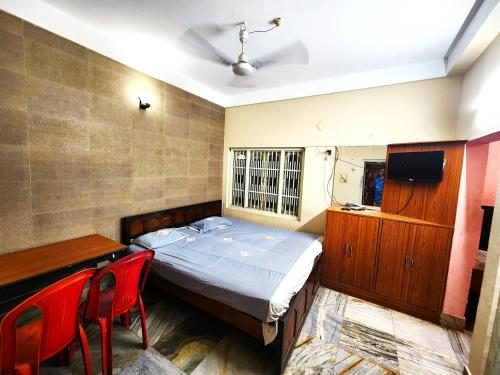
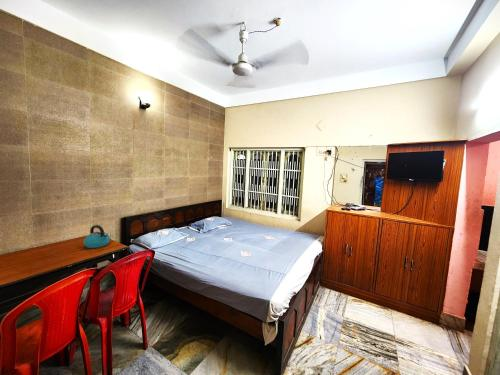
+ kettle [83,224,111,249]
